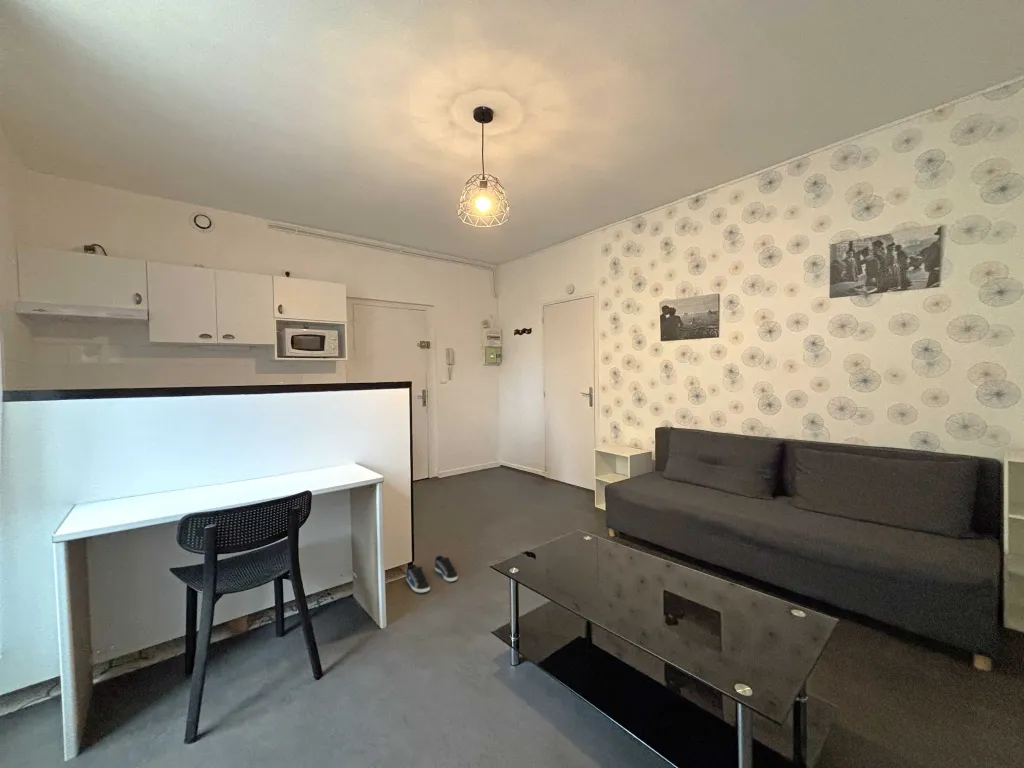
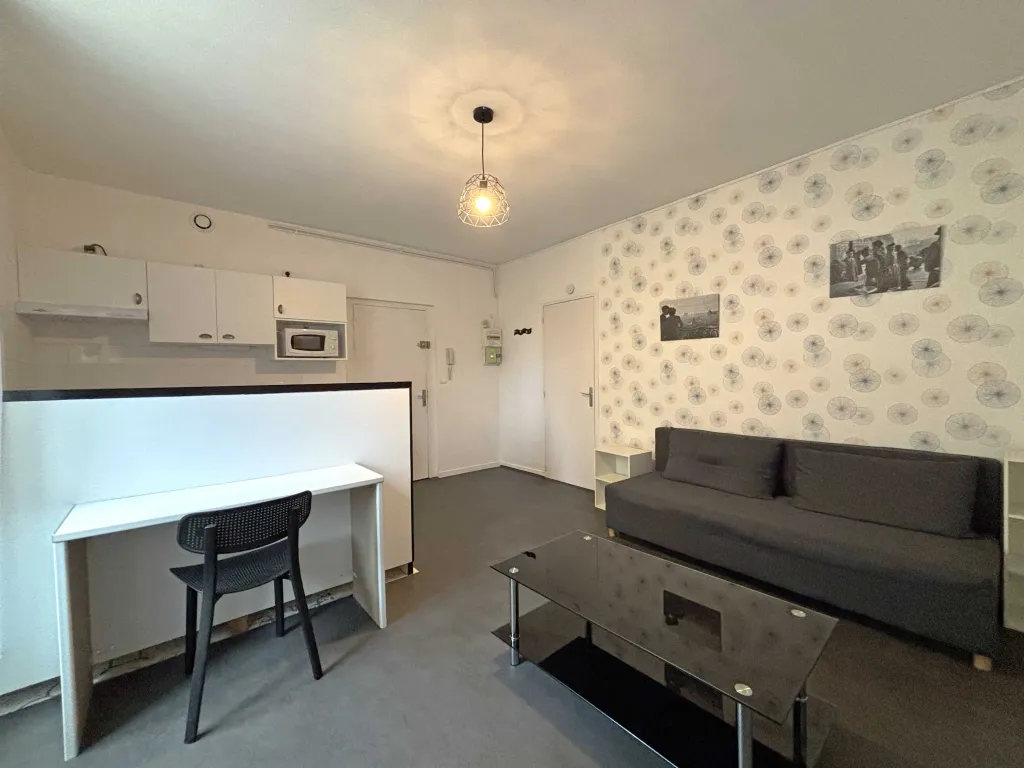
- shoe [405,555,459,593]
